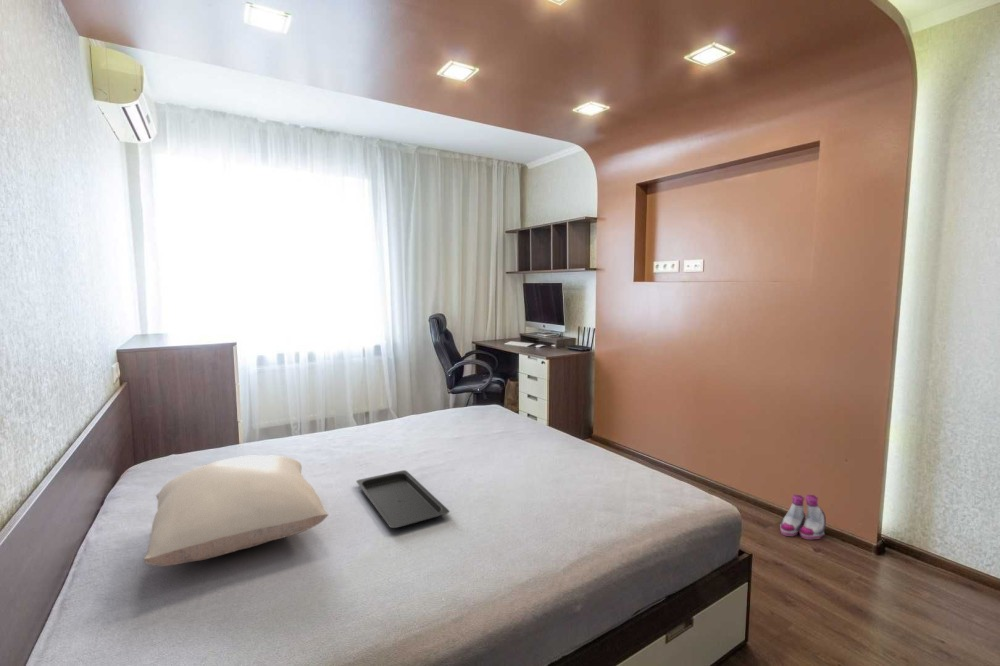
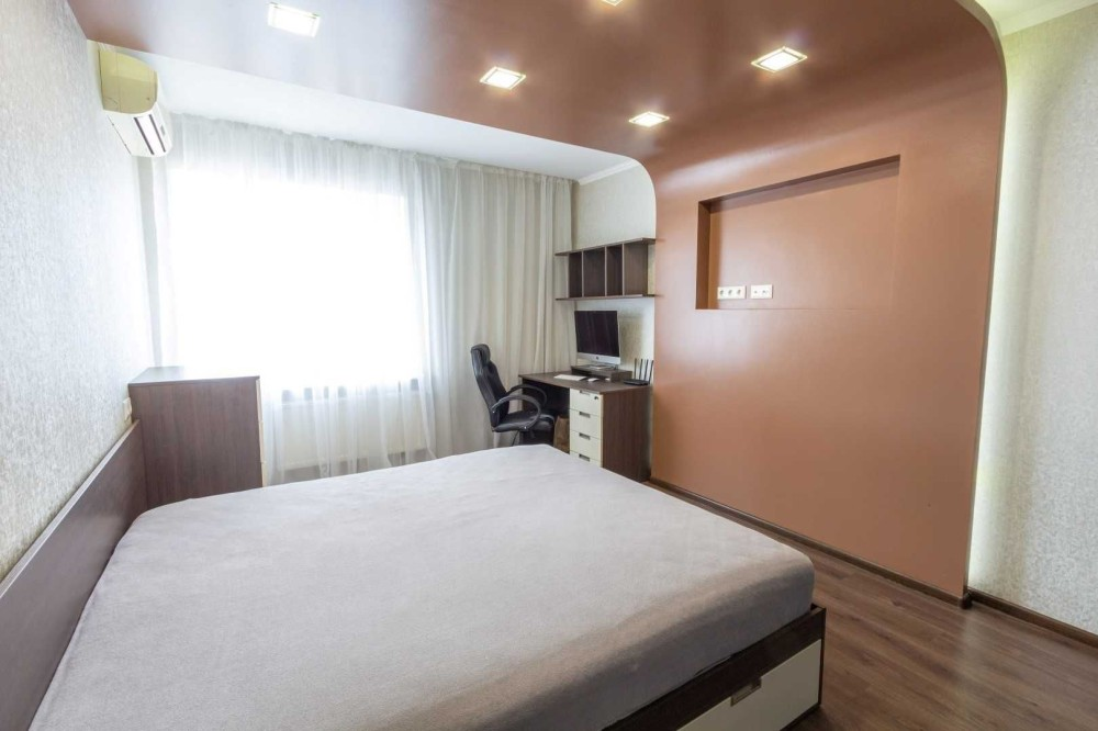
- pillow [143,454,329,567]
- serving tray [355,469,450,529]
- boots [779,494,827,540]
